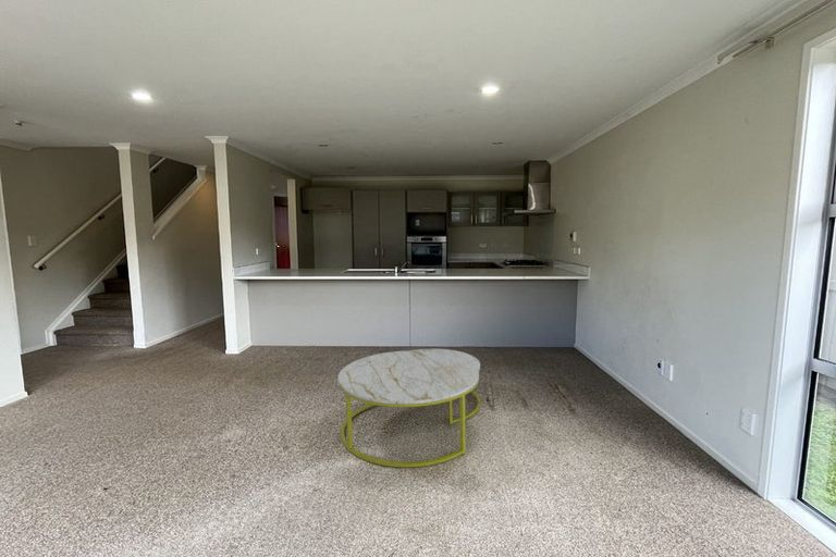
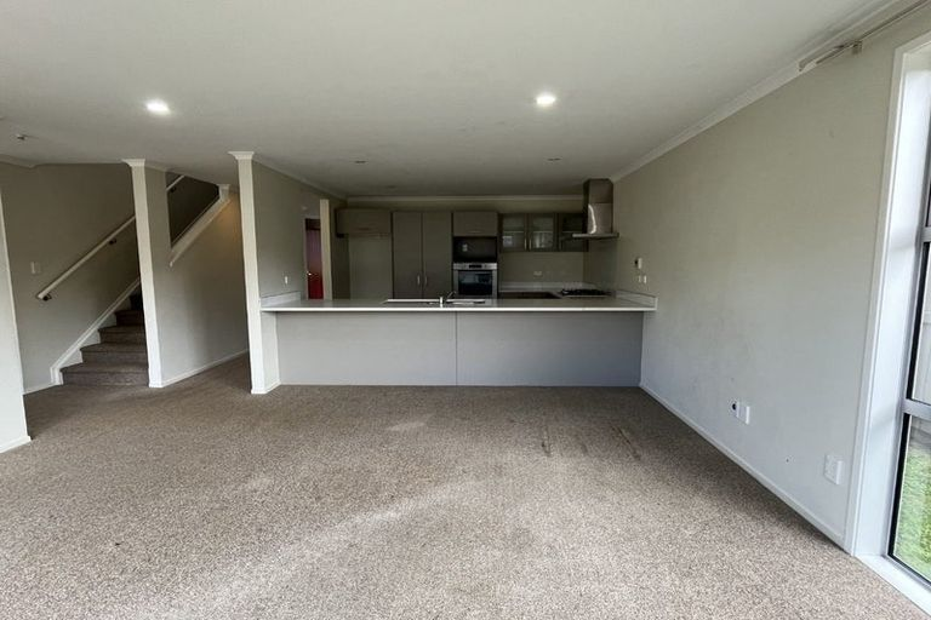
- coffee table [336,348,481,468]
